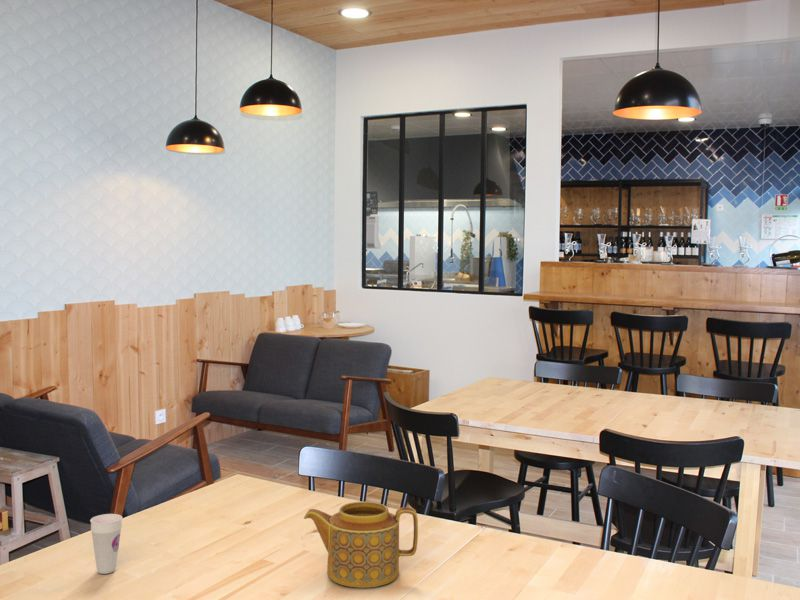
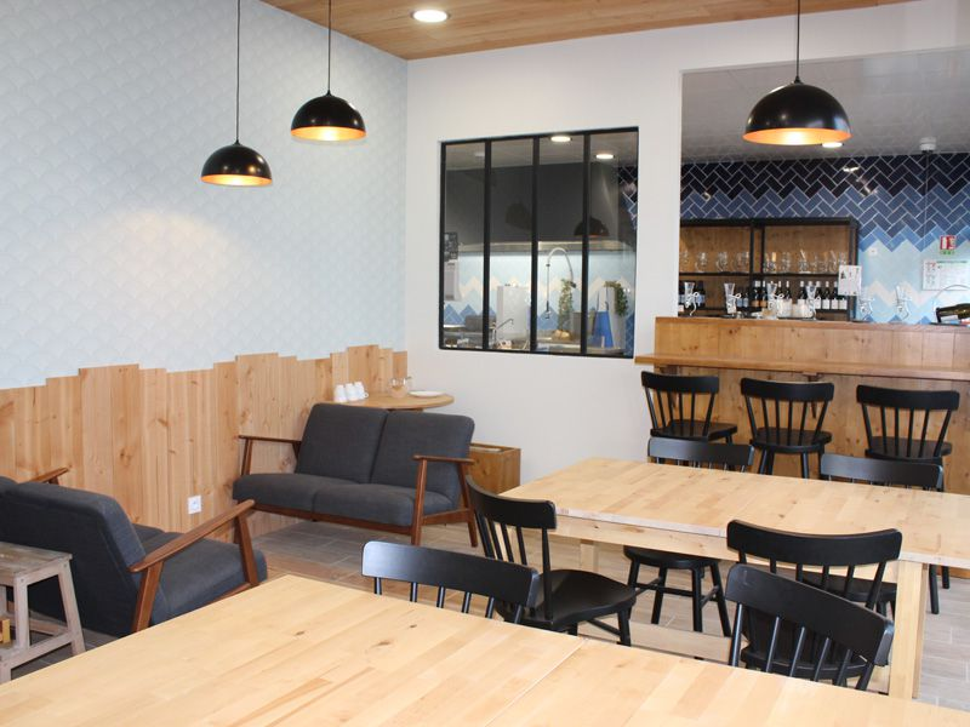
- teapot [303,501,419,588]
- cup [89,513,123,575]
